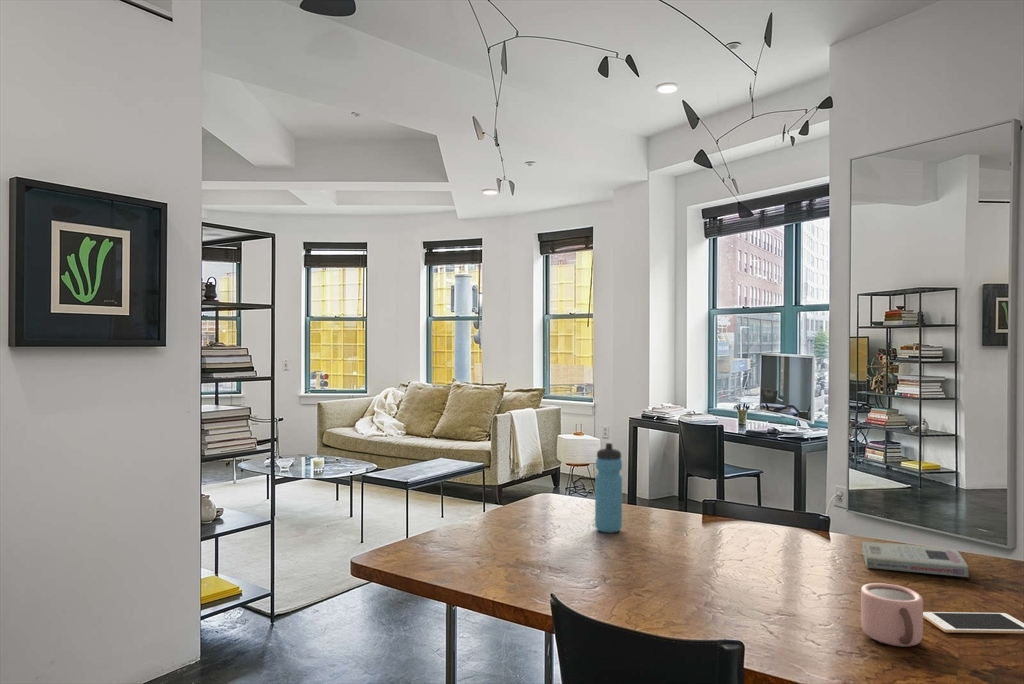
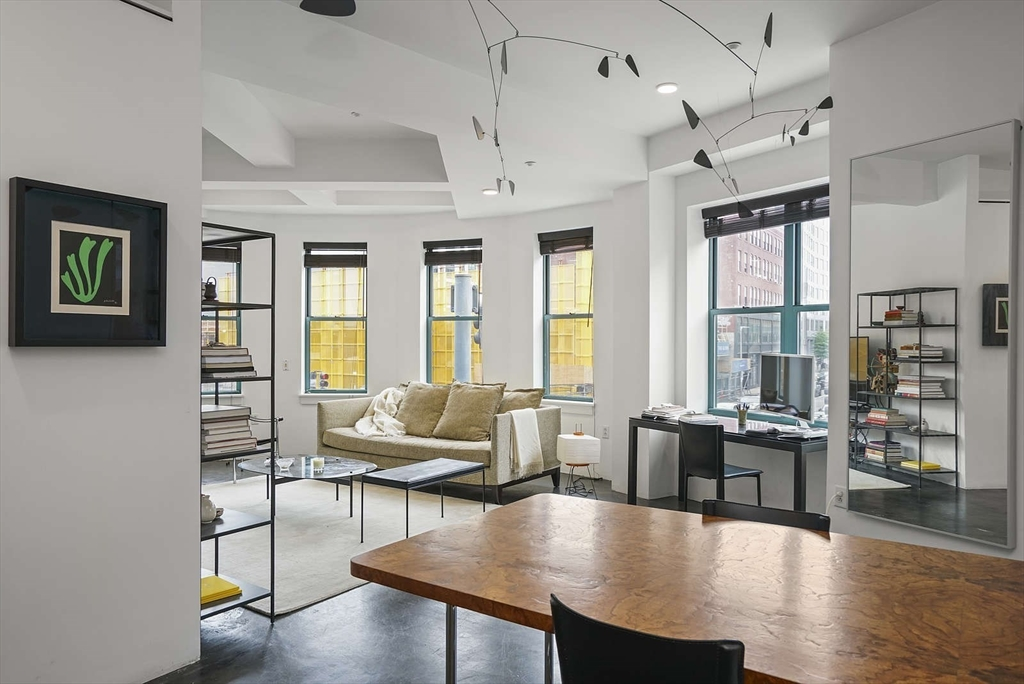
- mug [860,582,924,648]
- water bottle [594,442,623,534]
- cell phone [923,611,1024,634]
- book [861,540,970,578]
